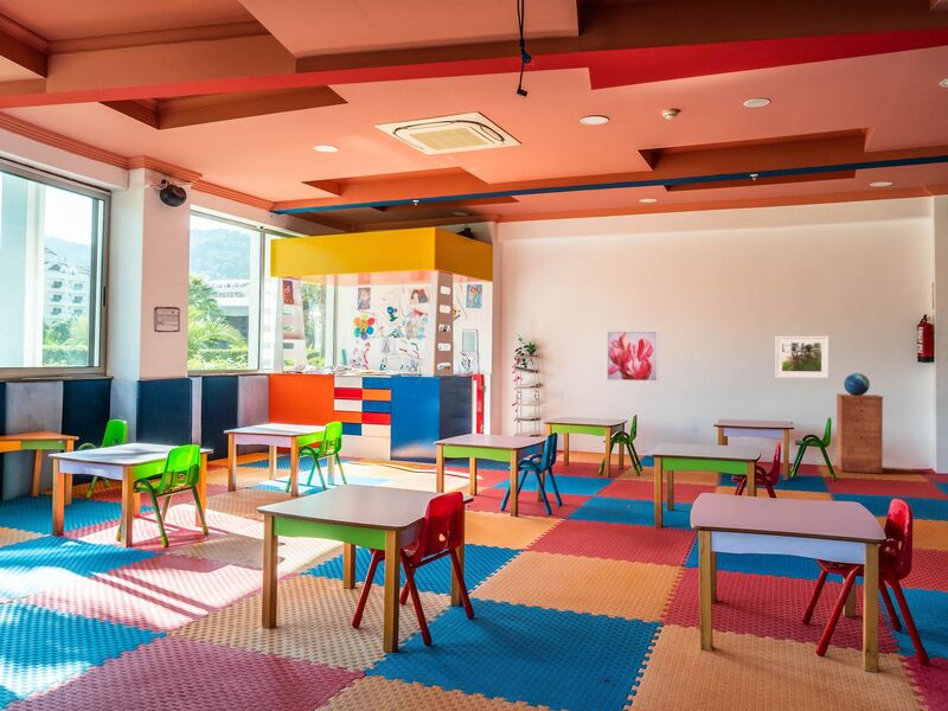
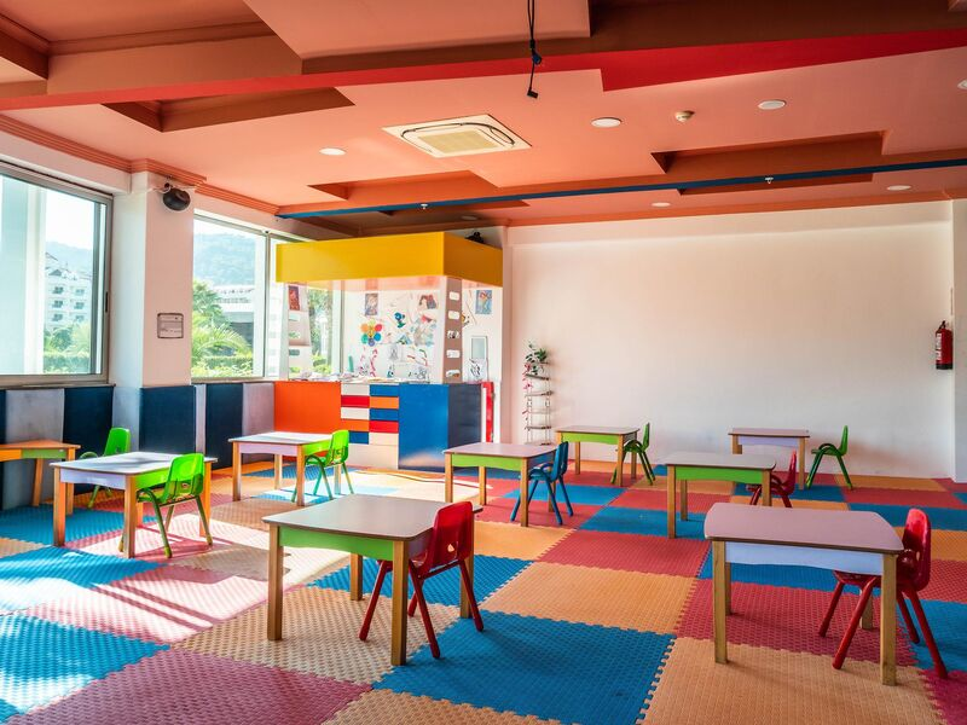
- filing cabinet [835,393,884,474]
- wall art [604,328,660,384]
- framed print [774,335,830,379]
- globe [843,372,871,396]
